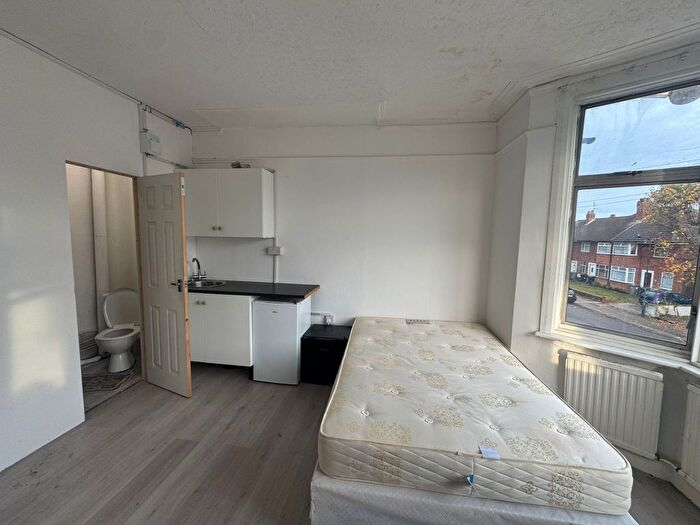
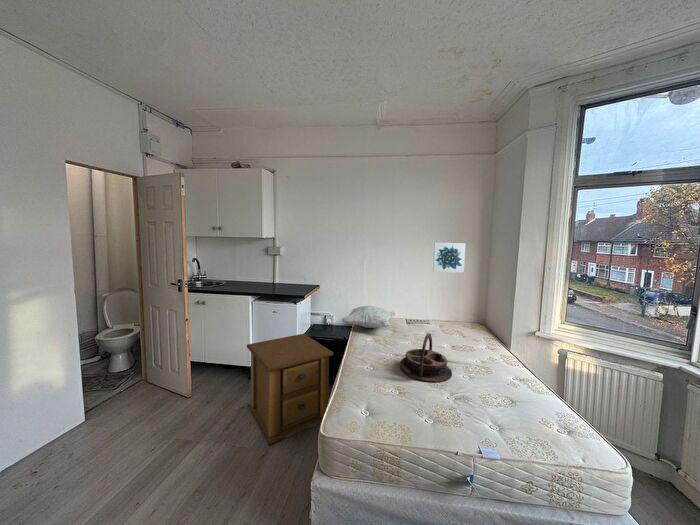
+ side table [246,333,334,446]
+ decorative pillow [340,305,397,329]
+ serving tray [399,332,453,383]
+ wall art [432,242,466,274]
